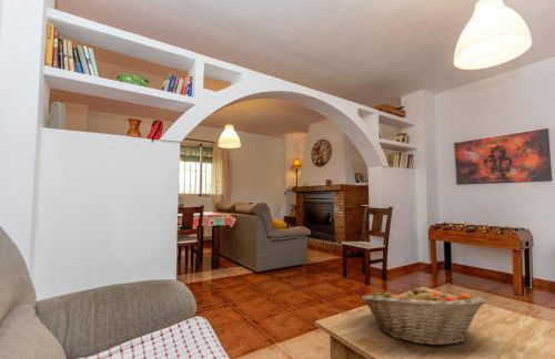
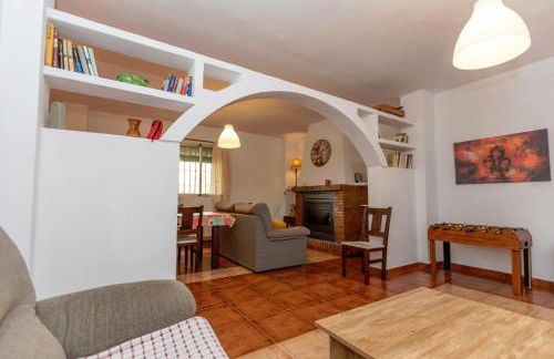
- fruit basket [360,284,486,347]
